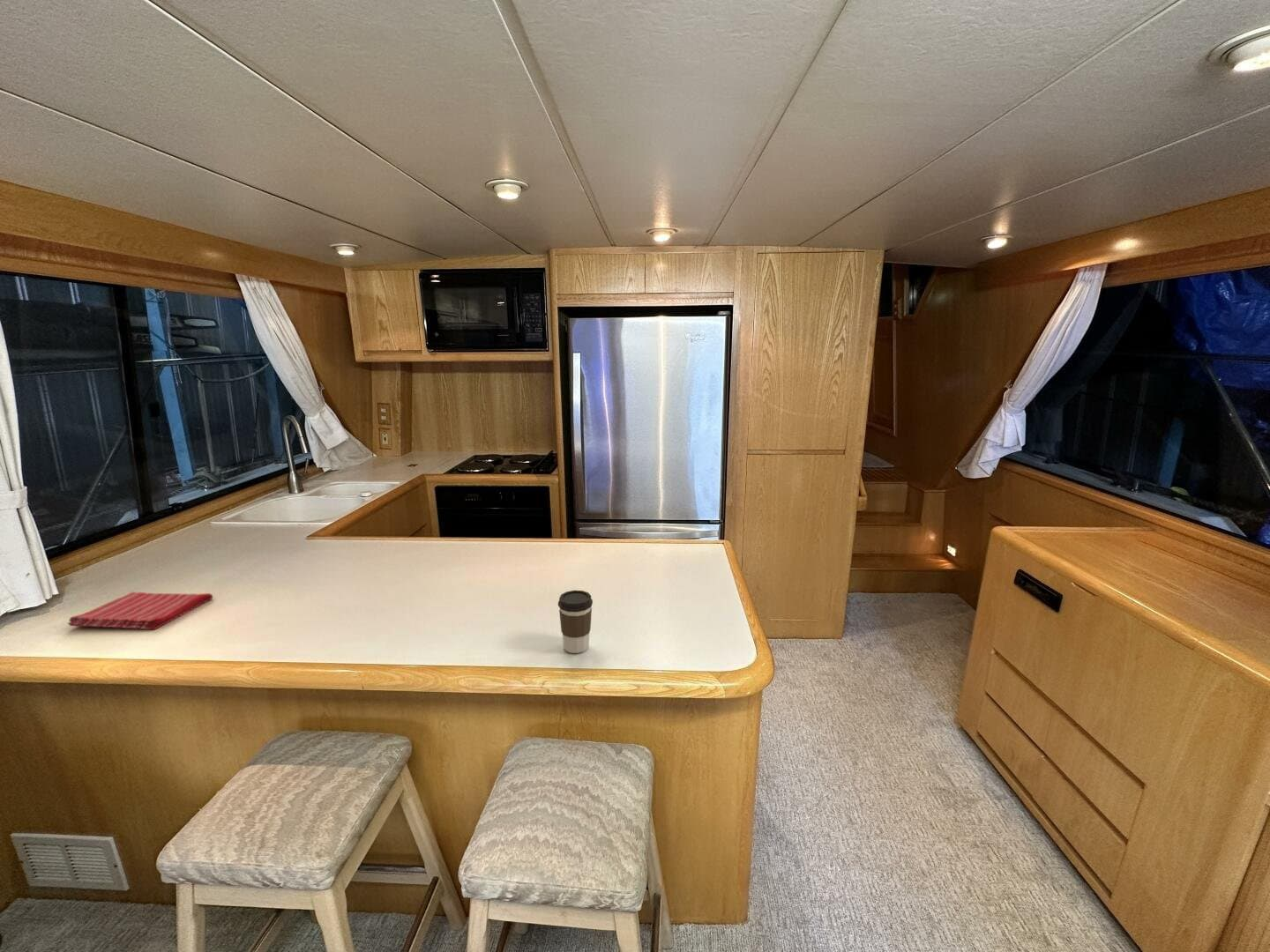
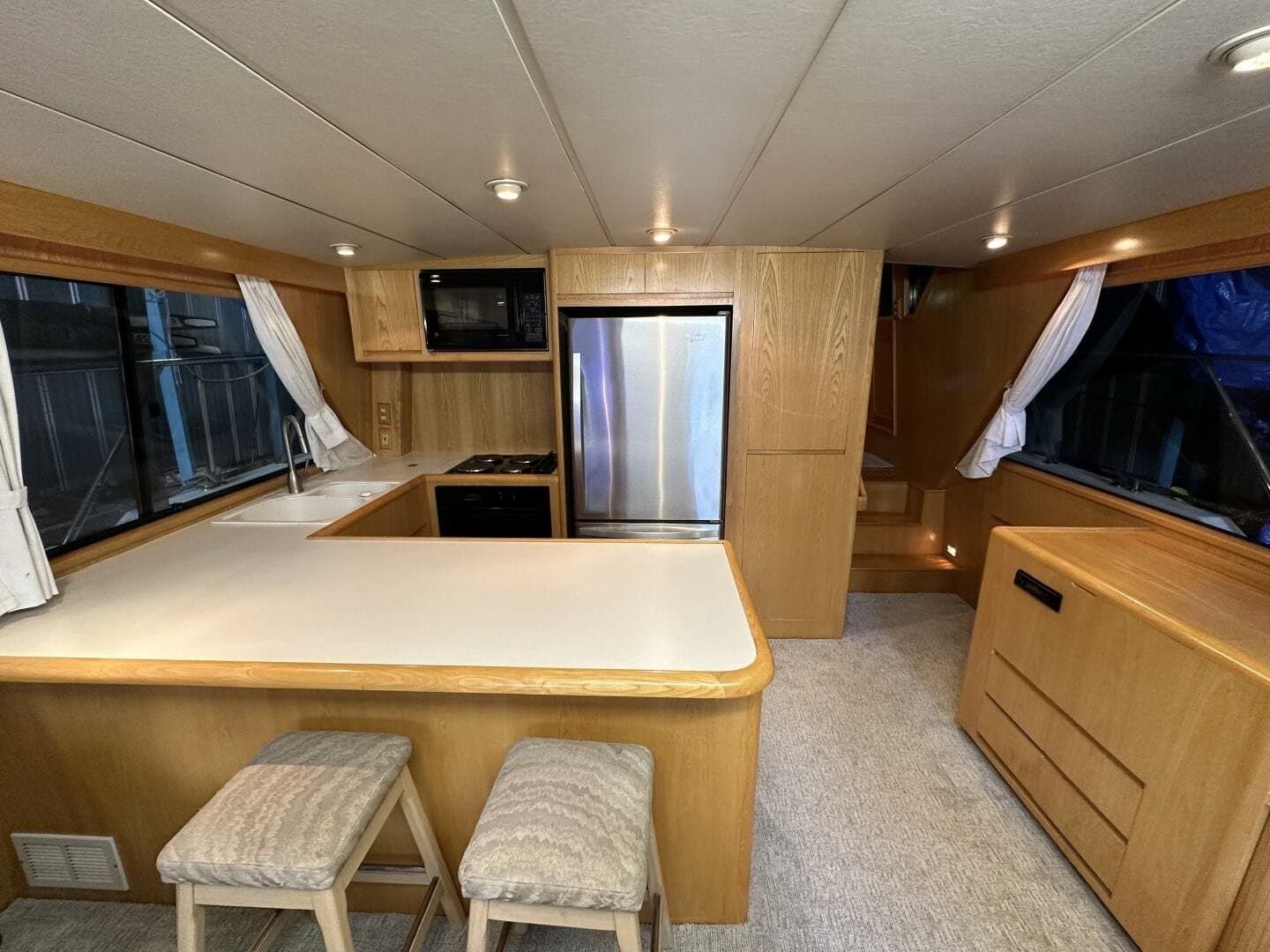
- dish towel [67,591,213,630]
- coffee cup [557,590,594,654]
